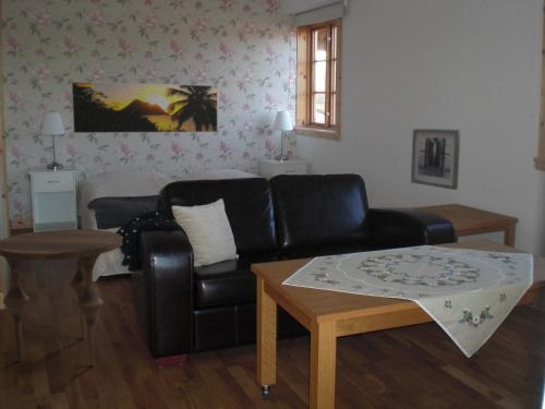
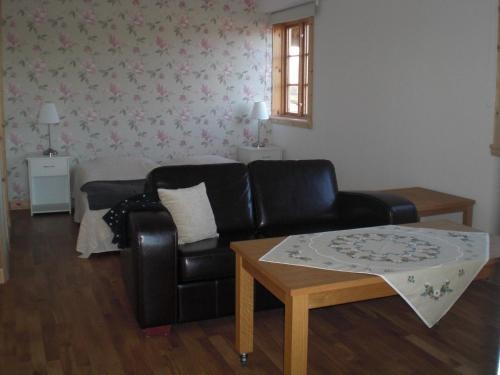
- side table [0,228,123,366]
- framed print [71,81,219,134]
- wall art [410,127,462,191]
